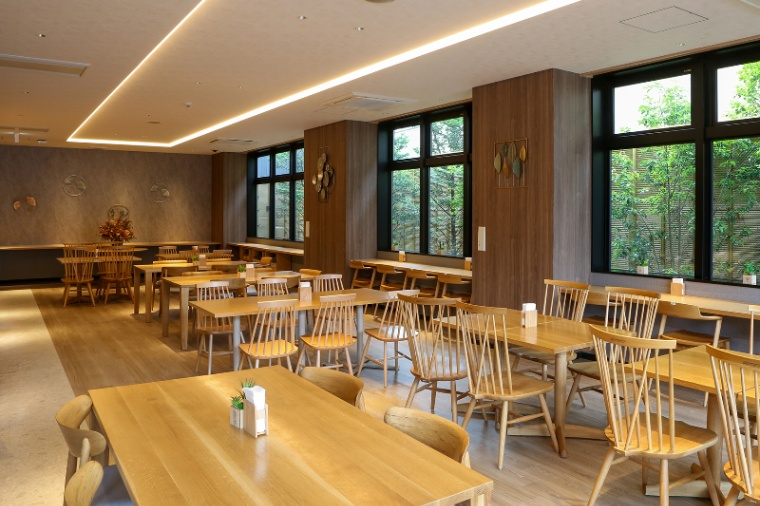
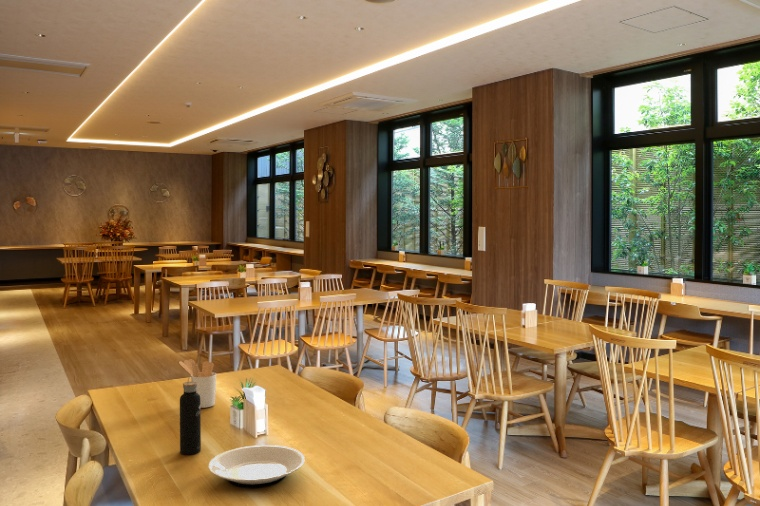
+ water bottle [179,375,202,455]
+ plate [208,444,306,488]
+ utensil holder [178,358,217,409]
